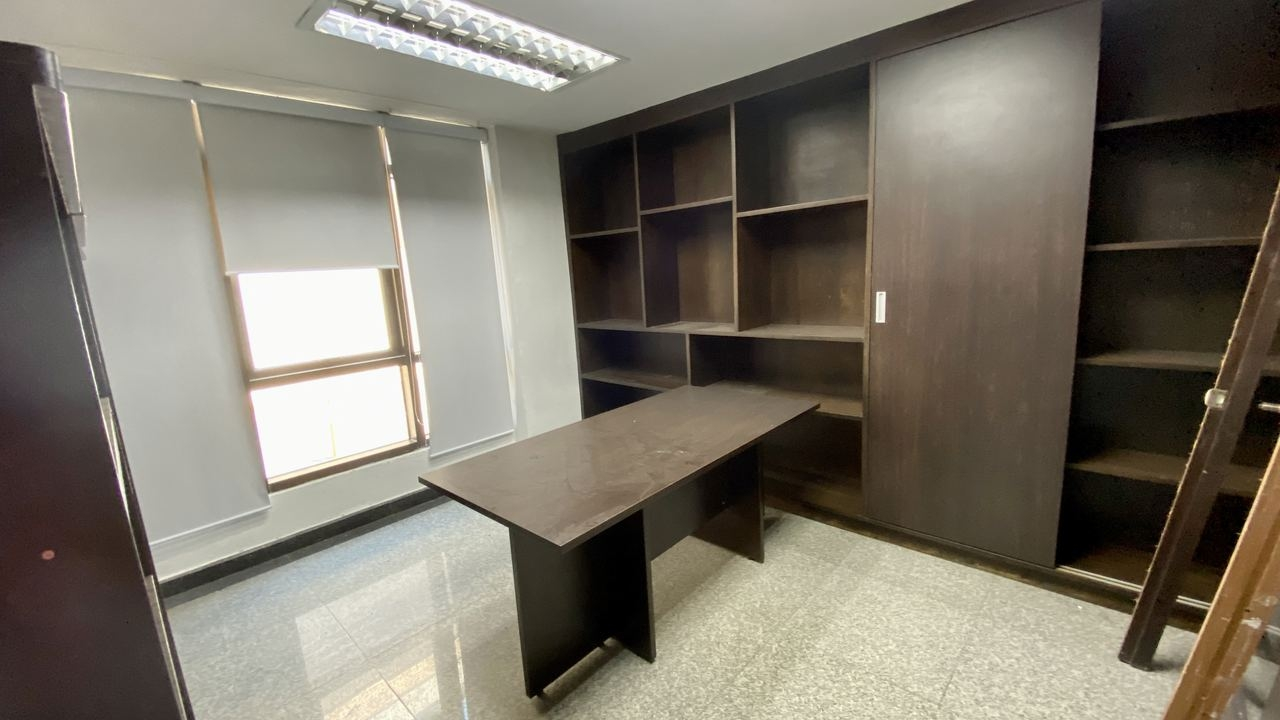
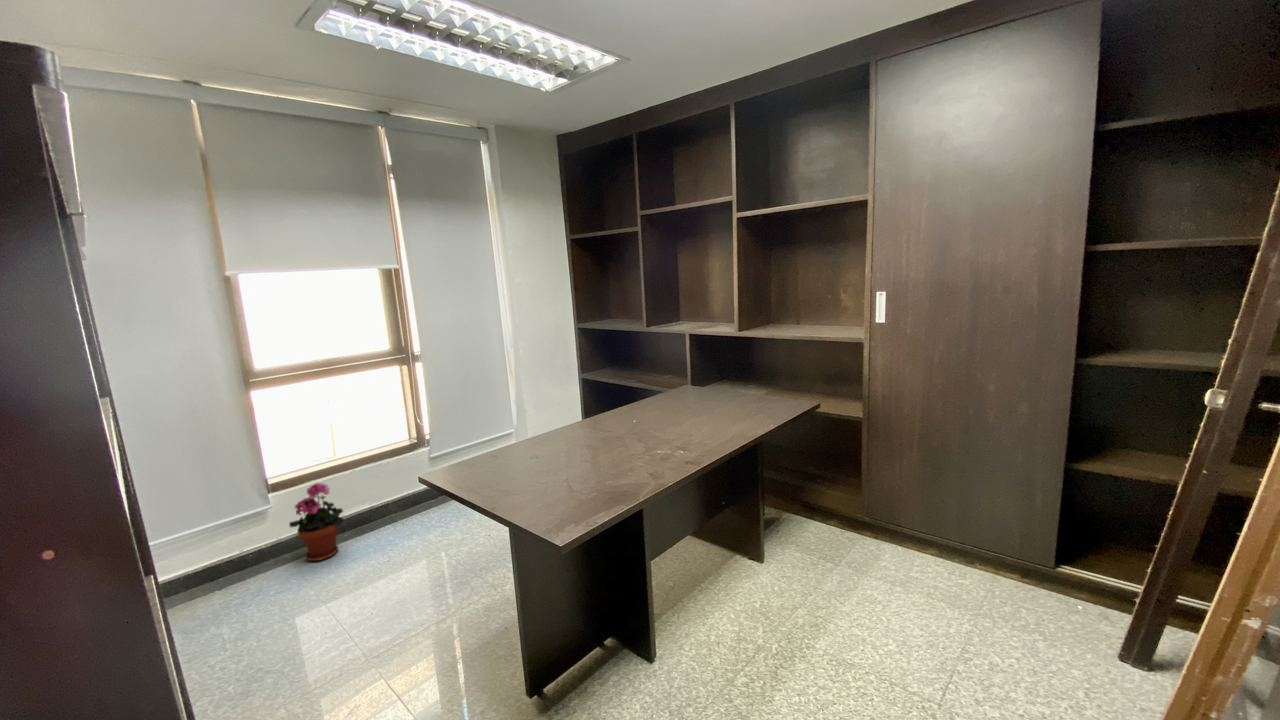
+ potted plant [288,482,344,562]
